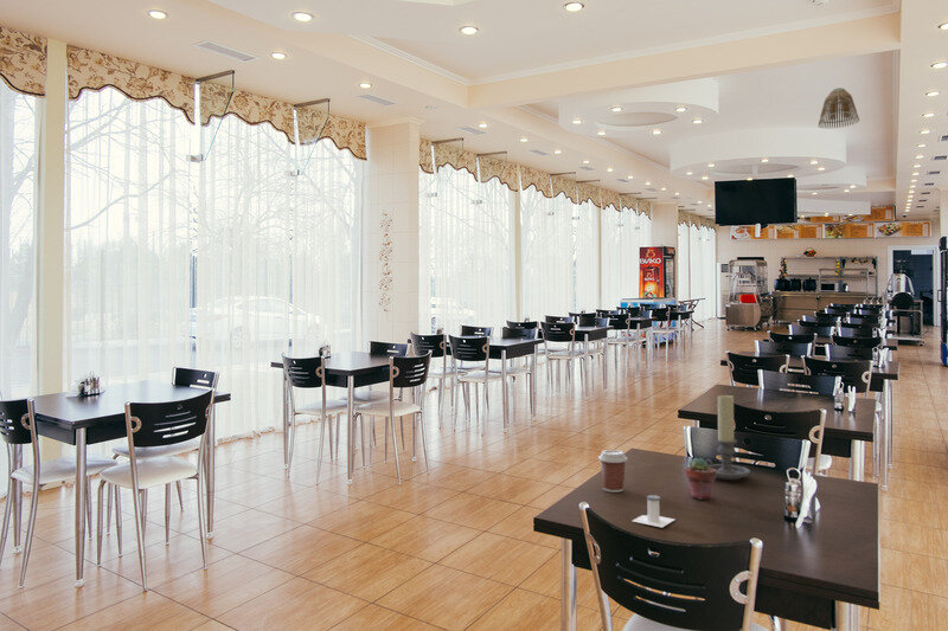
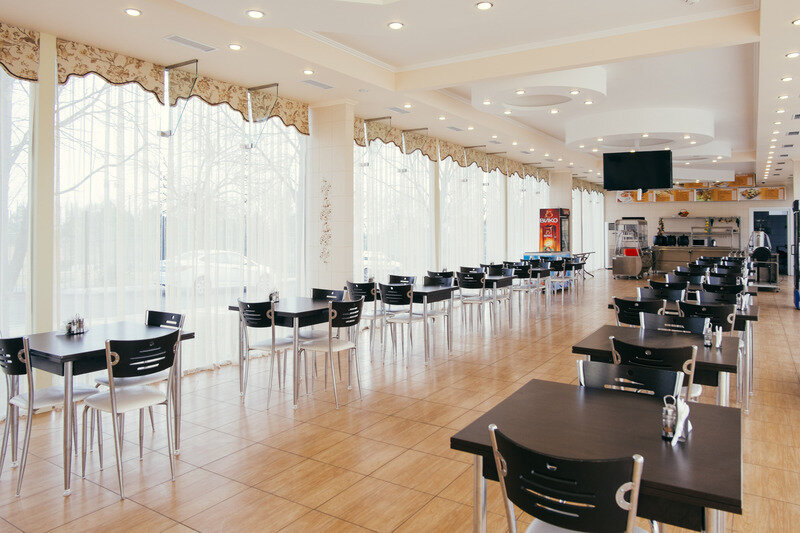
- lamp shade [816,86,860,129]
- potted succulent [684,457,717,501]
- salt shaker [632,494,675,528]
- candle holder [704,393,751,481]
- coffee cup [597,449,628,494]
